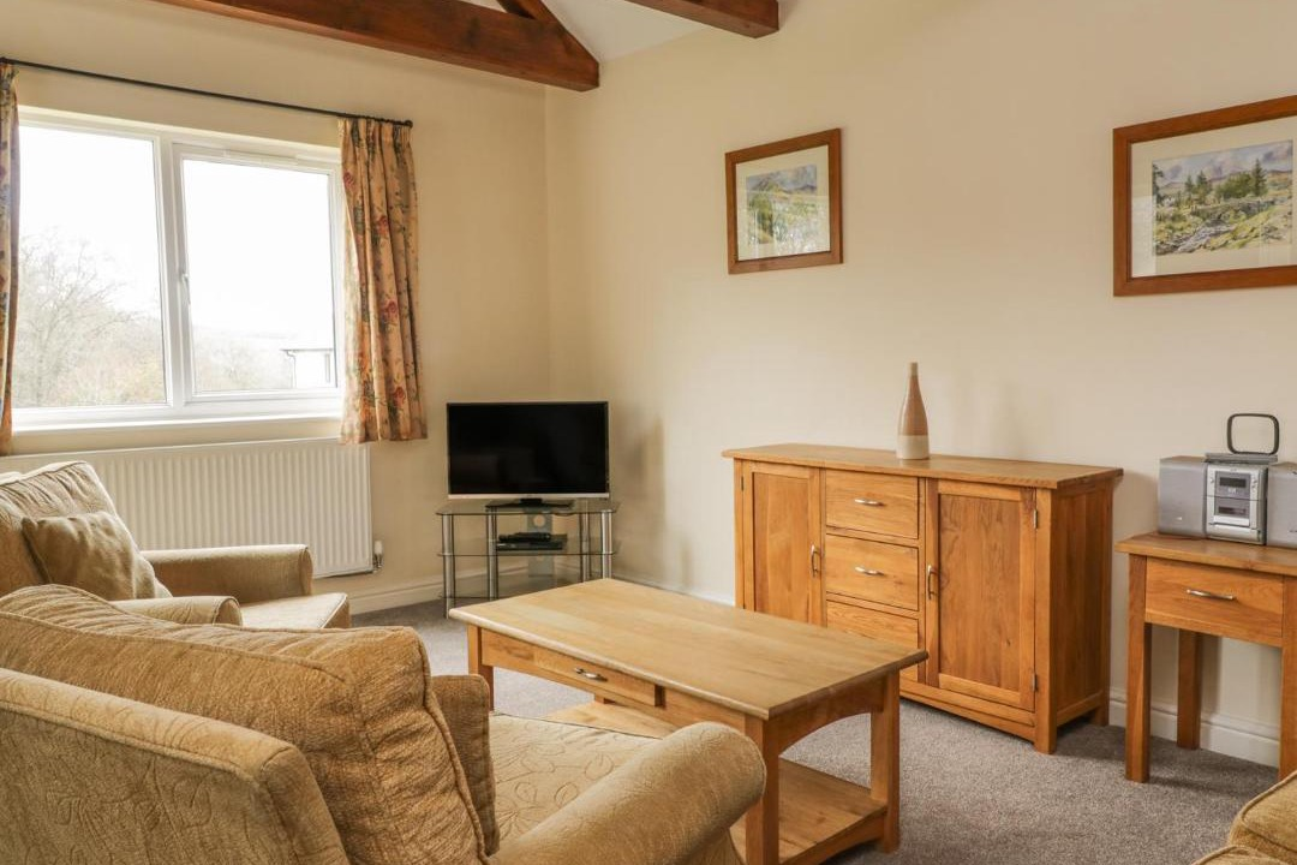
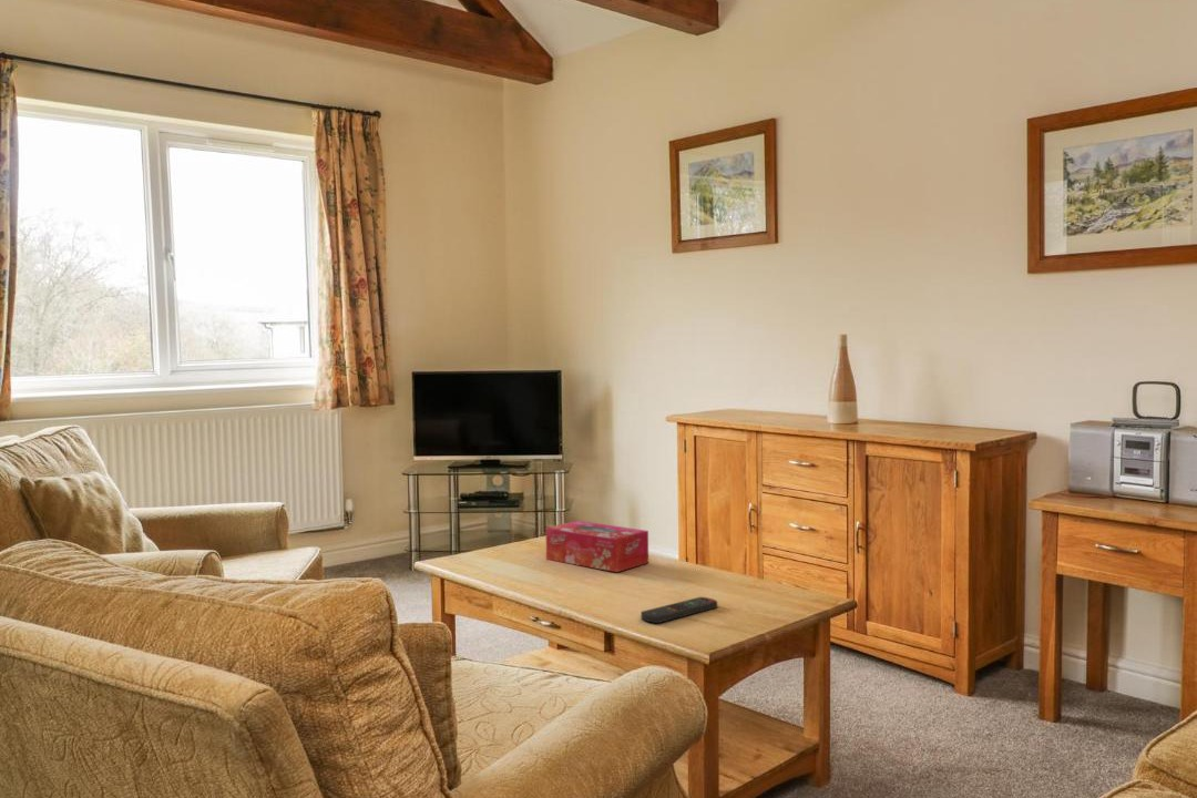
+ tissue box [544,520,649,573]
+ remote control [640,596,718,624]
